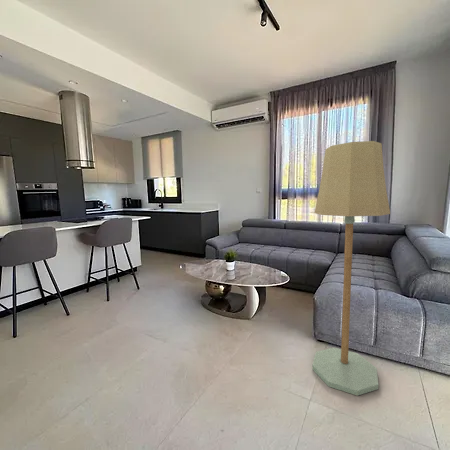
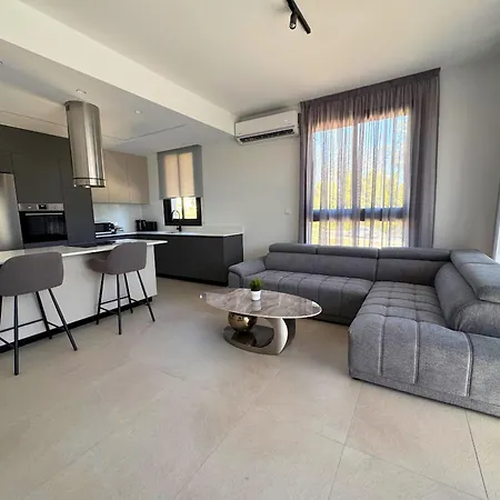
- floor lamp [312,140,391,397]
